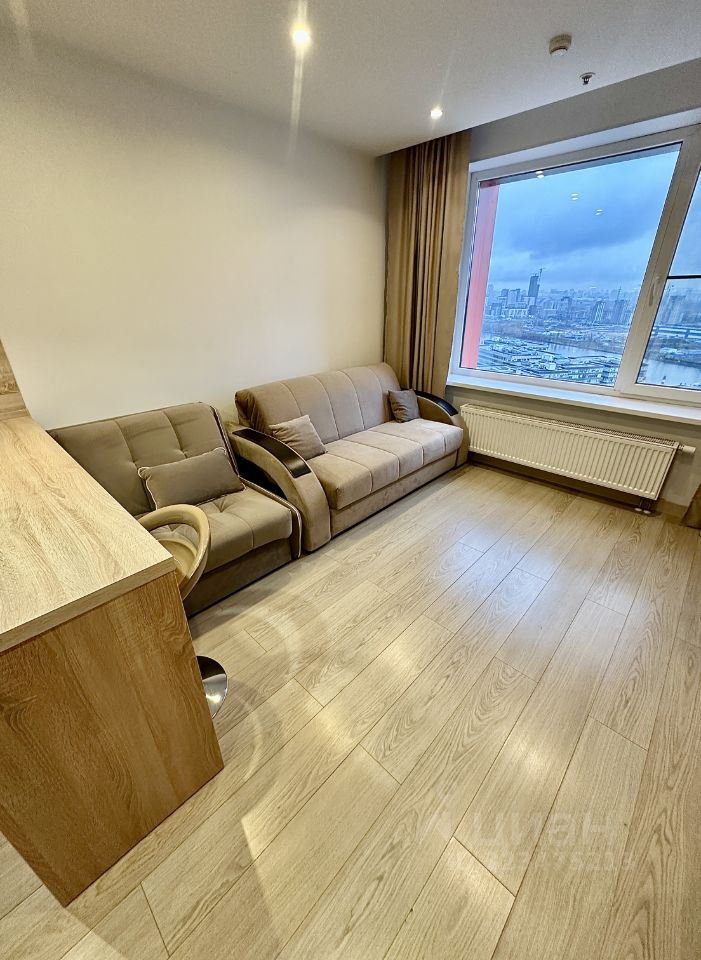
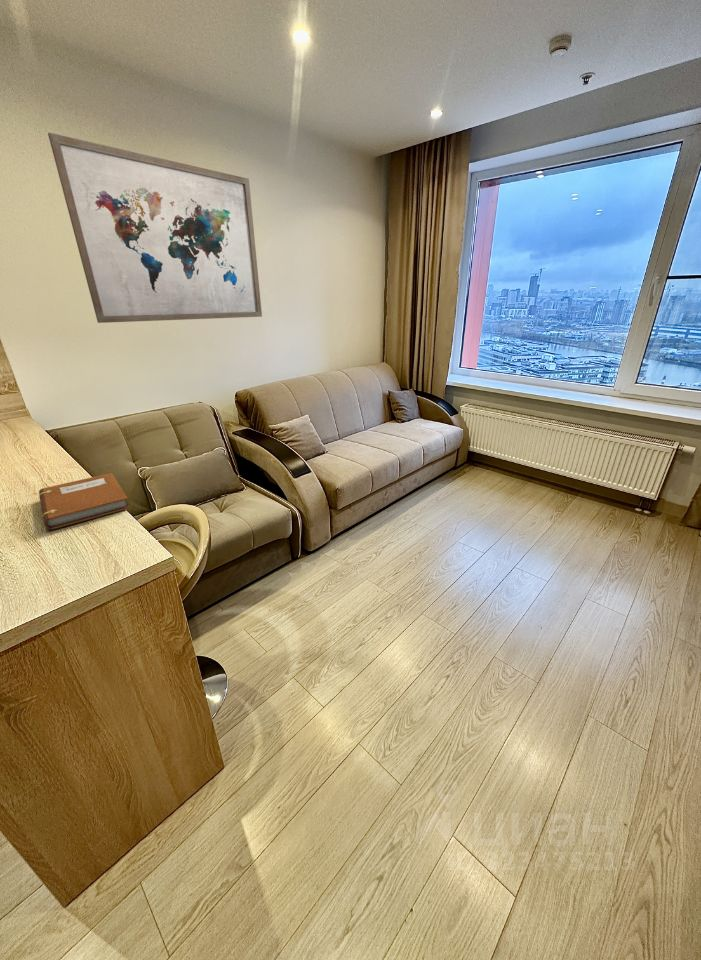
+ notebook [38,472,131,531]
+ wall art [47,132,263,324]
